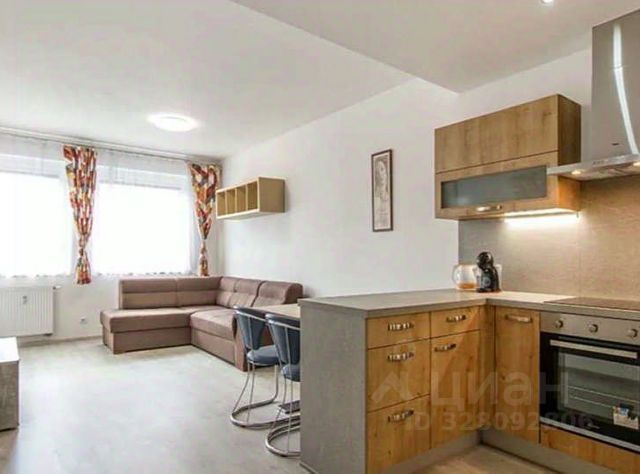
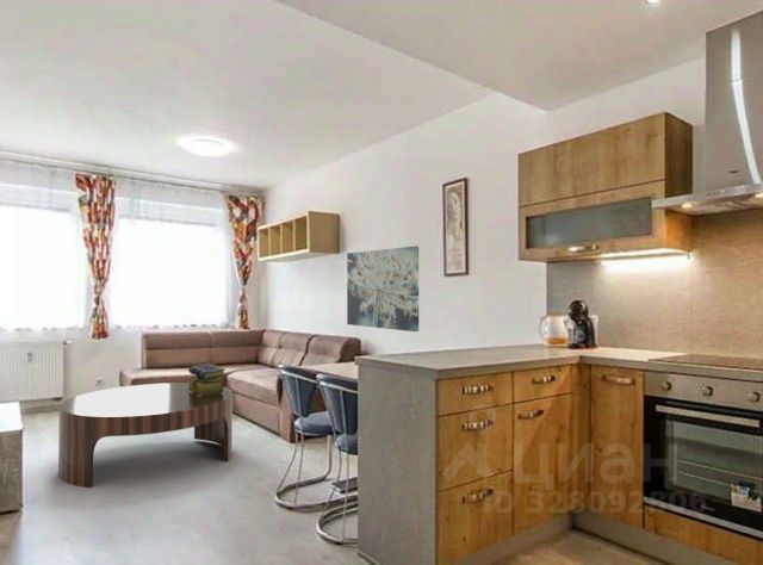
+ stack of books [187,362,227,397]
+ coffee table [57,381,234,489]
+ wall art [346,246,420,333]
